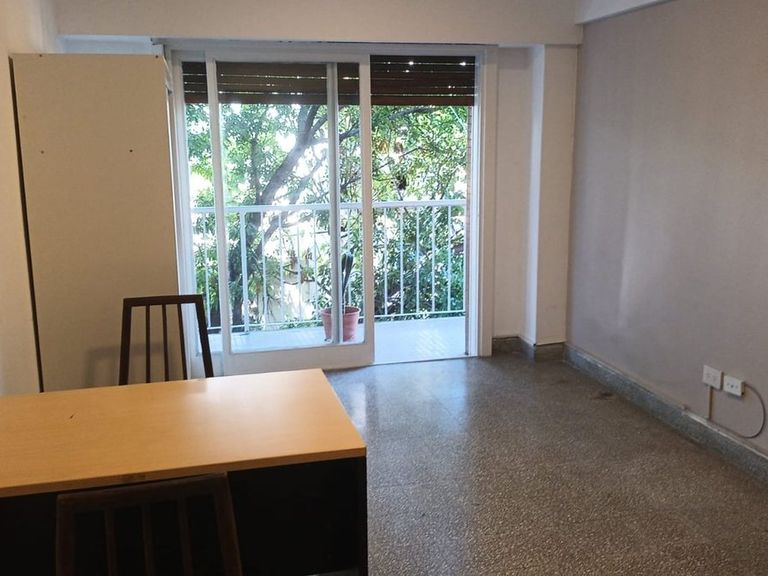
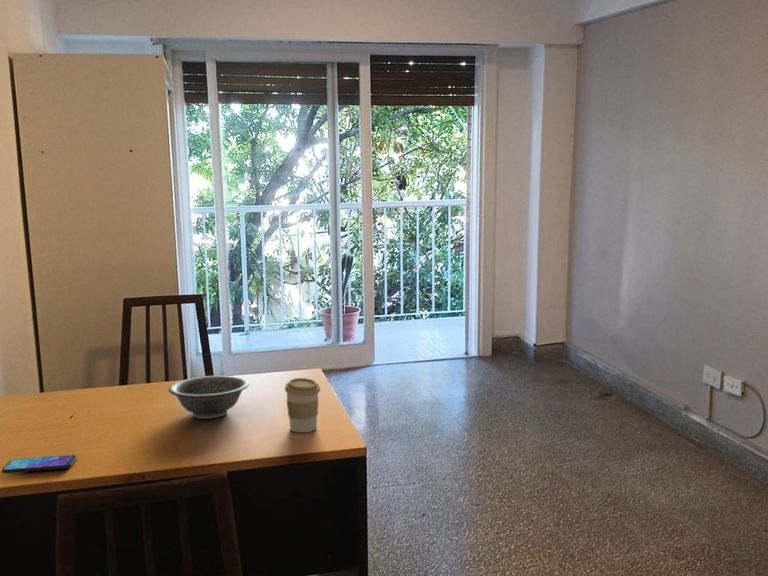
+ smartphone [1,454,78,474]
+ decorative bowl [168,375,250,420]
+ coffee cup [284,377,321,433]
